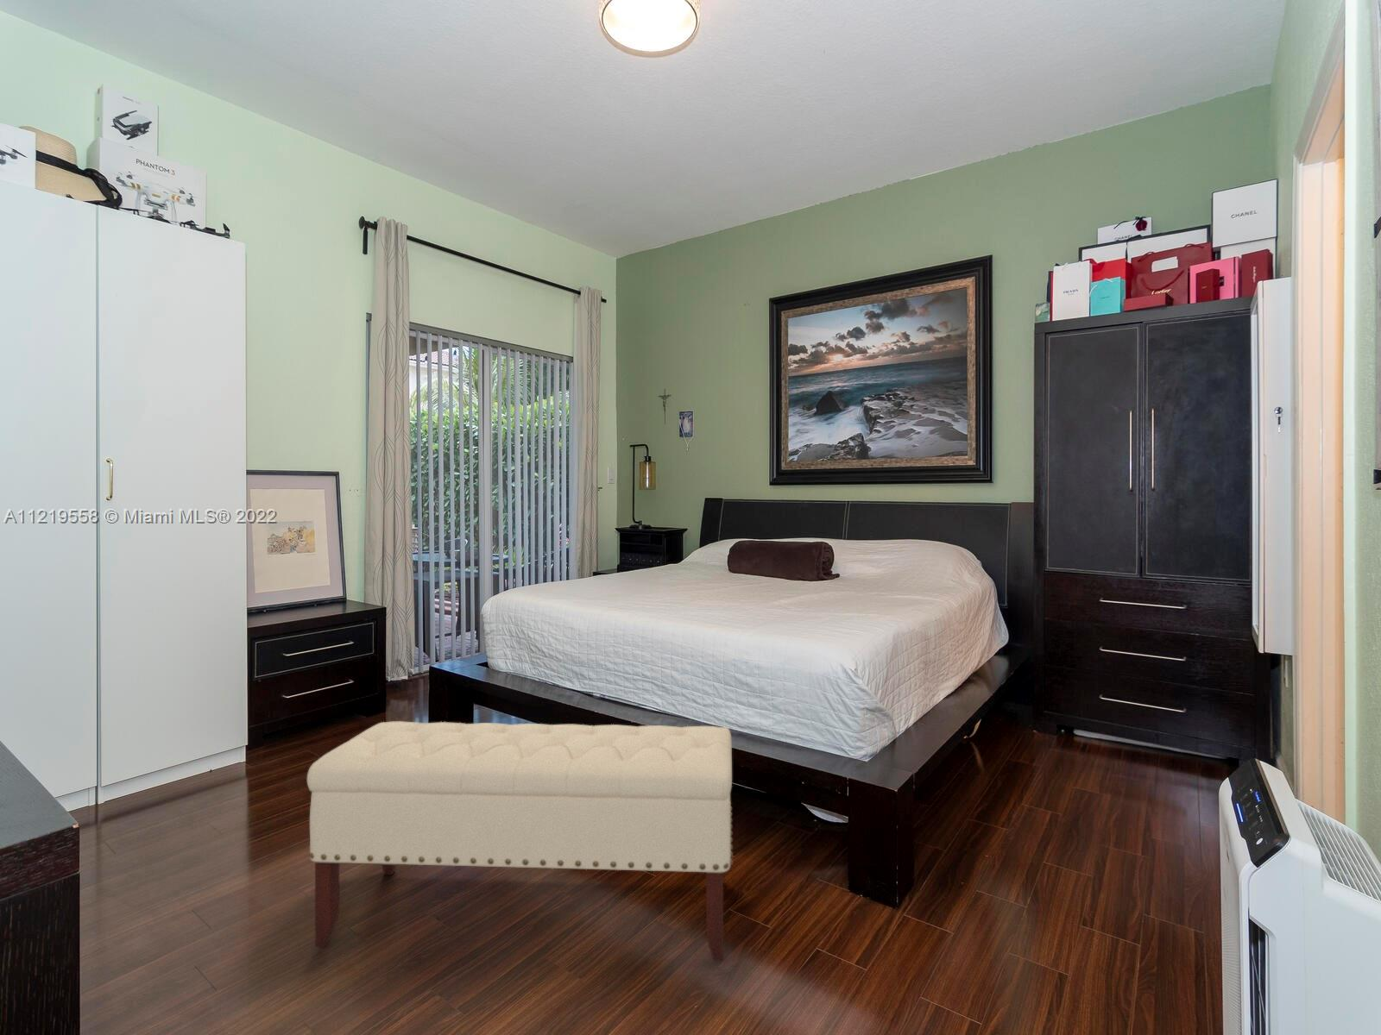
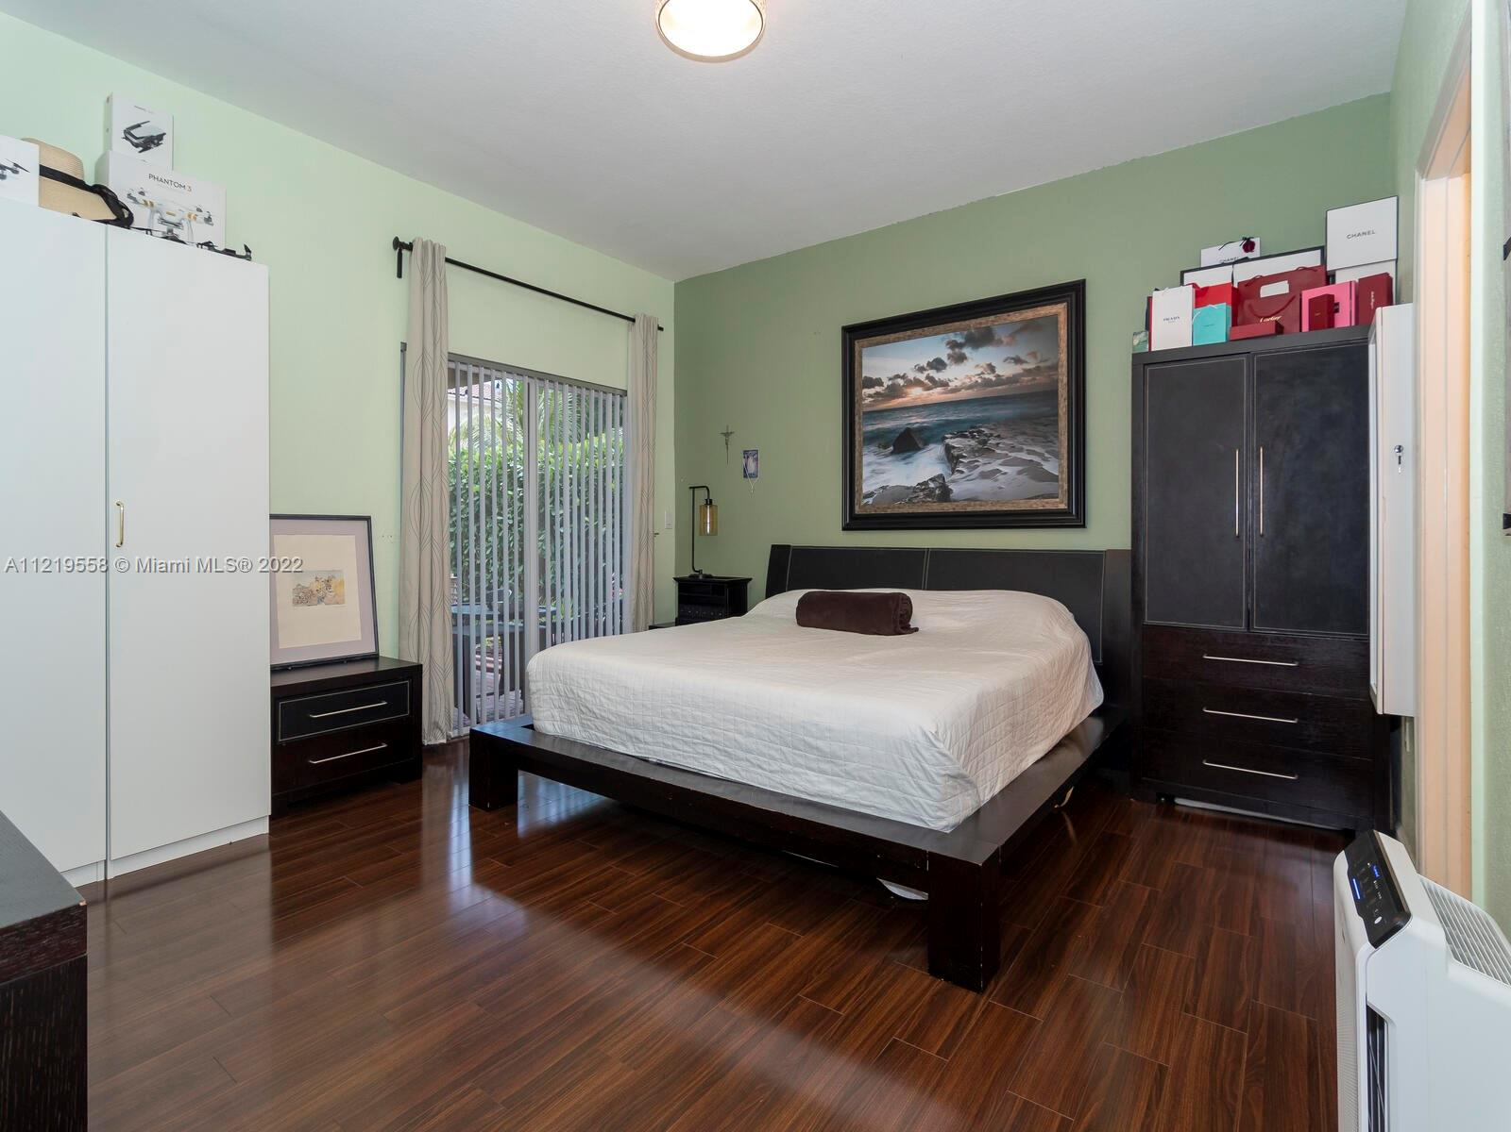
- bench [307,720,734,961]
